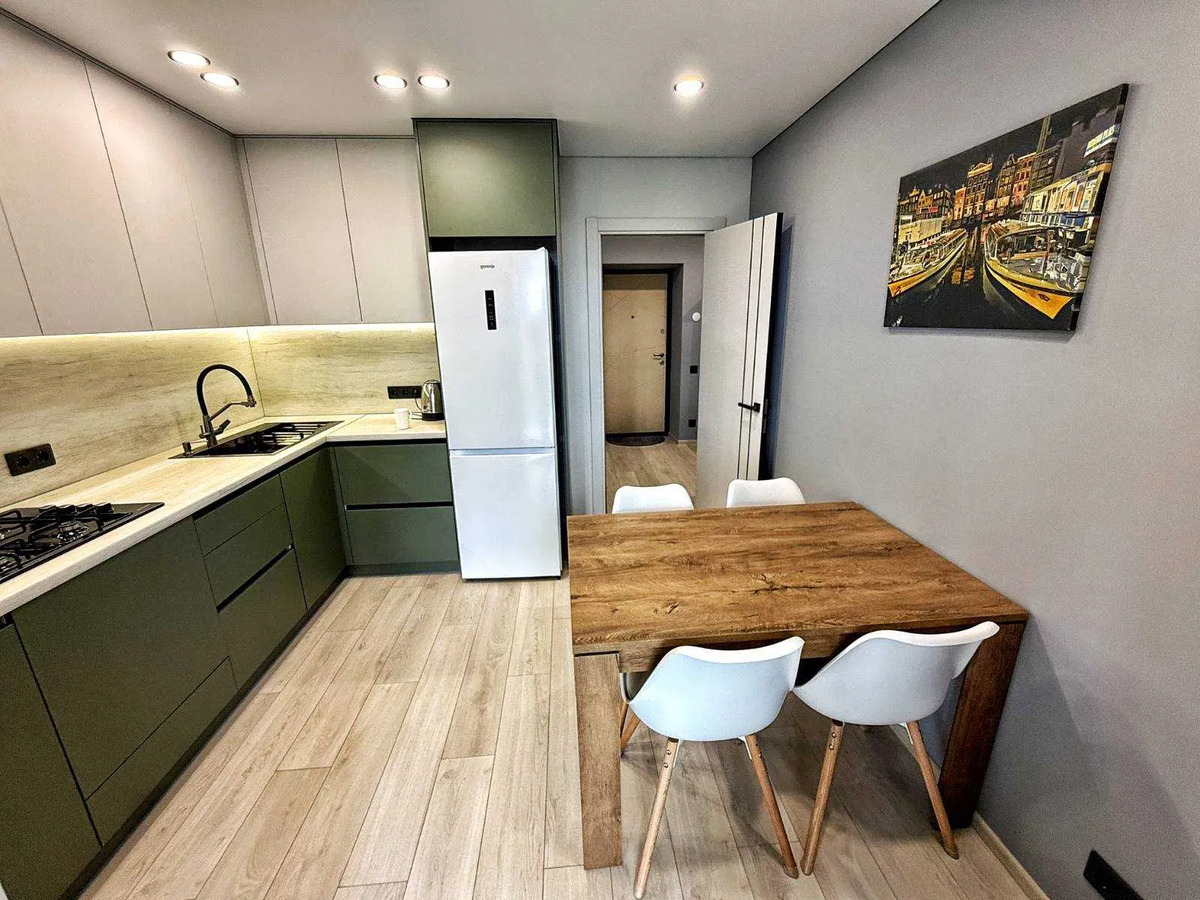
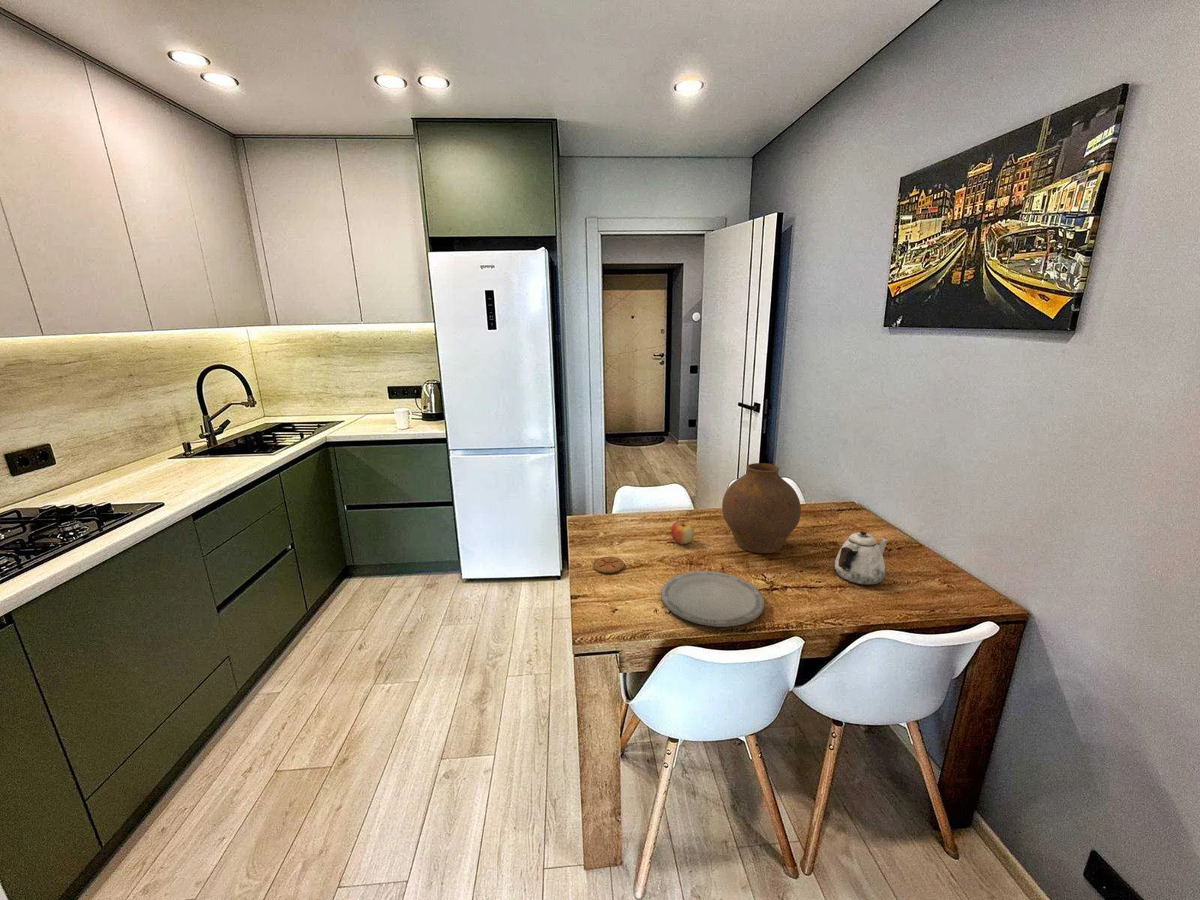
+ apple [670,520,695,545]
+ coaster [592,556,625,574]
+ vase [721,462,802,554]
+ teapot [834,530,889,586]
+ plate [660,570,766,628]
